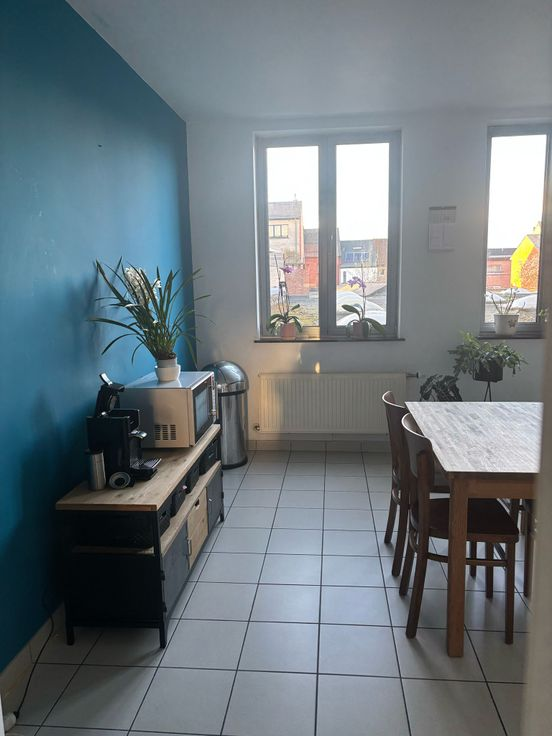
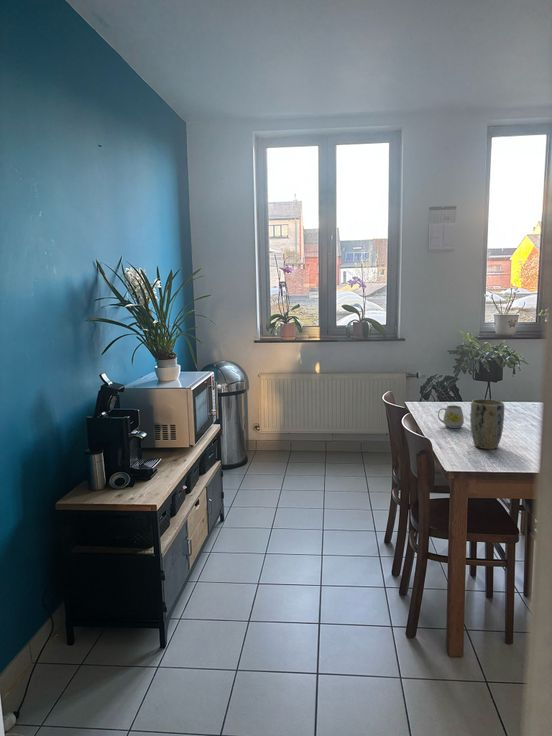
+ plant pot [469,398,505,450]
+ mug [437,405,465,429]
